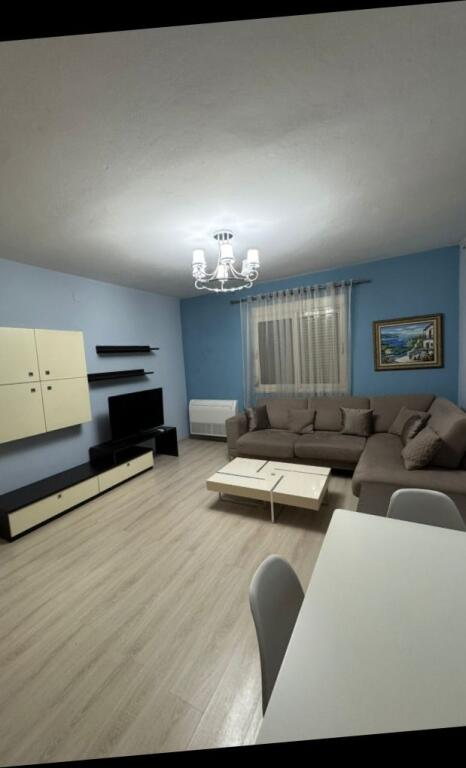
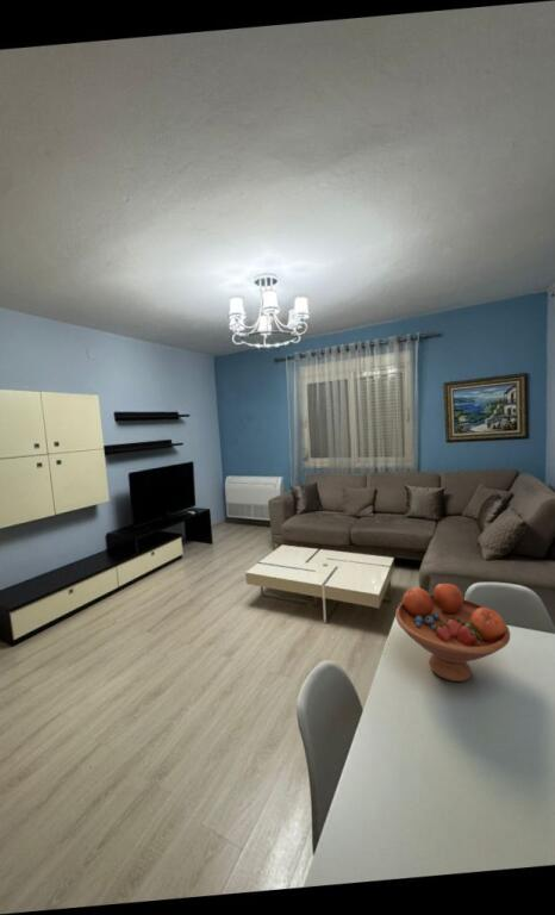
+ fruit bowl [394,583,511,683]
